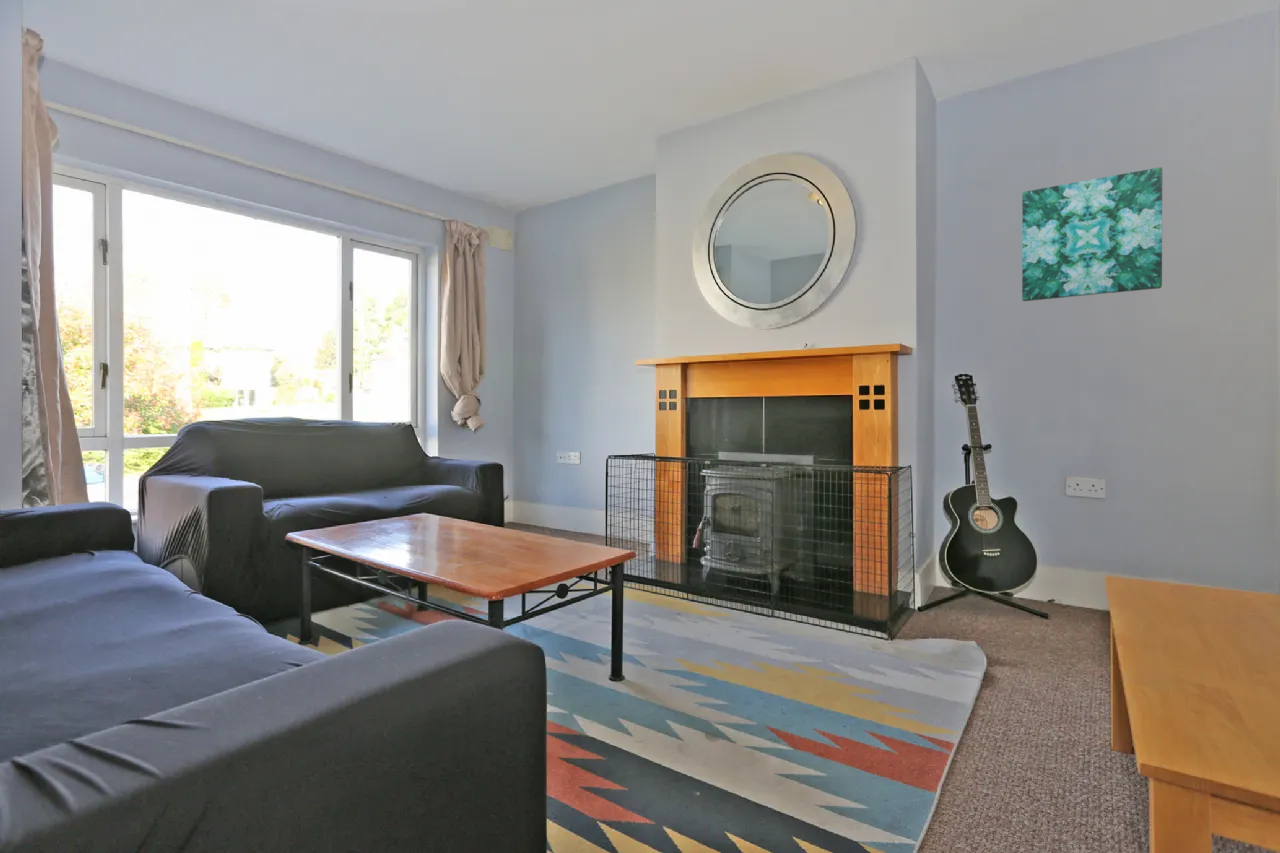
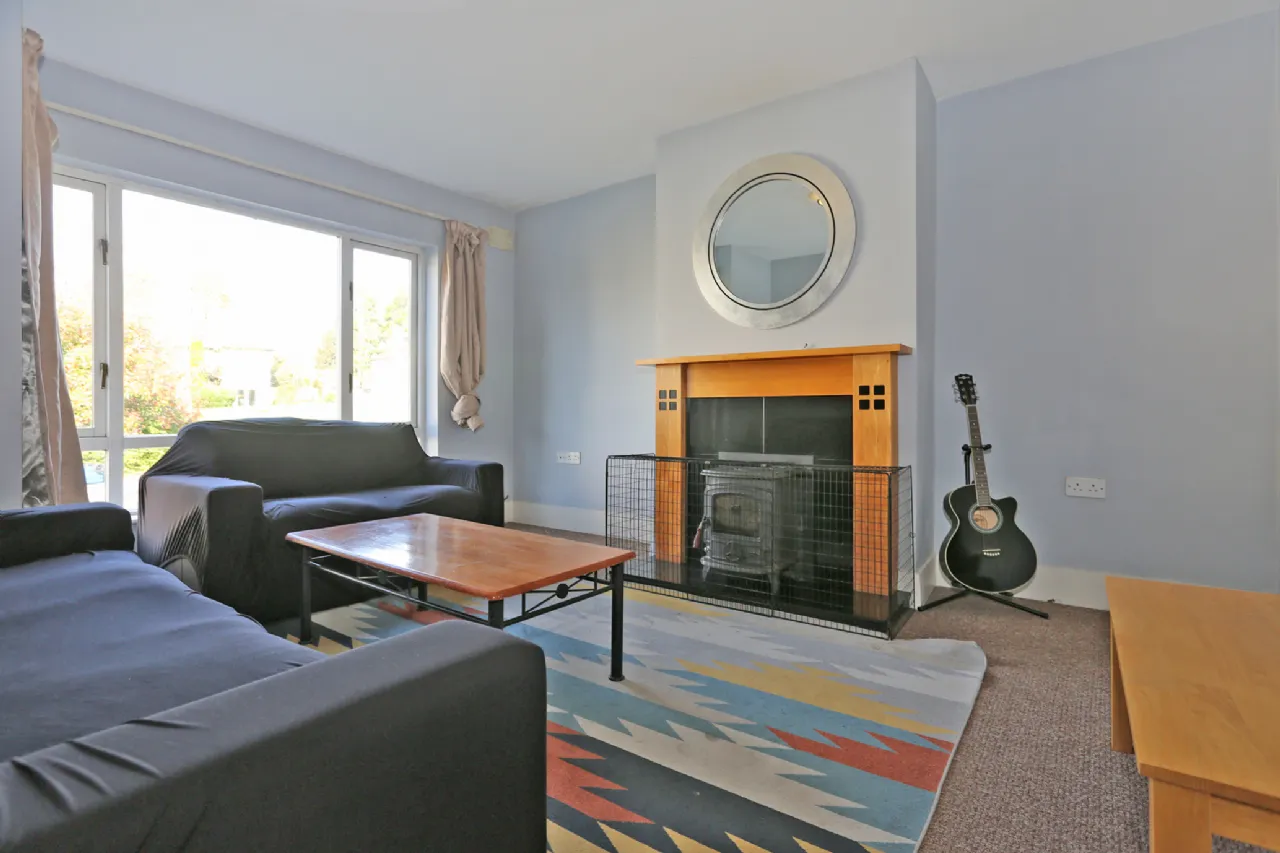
- wall art [1021,166,1163,302]
